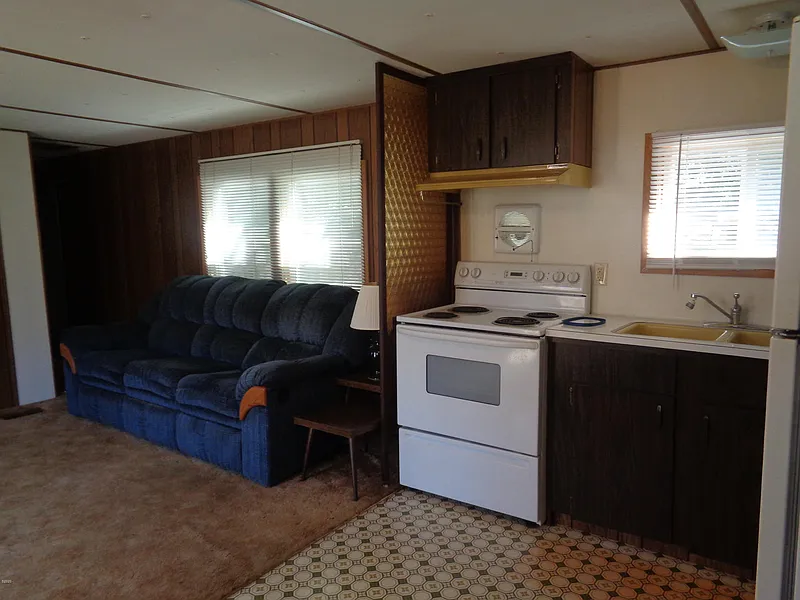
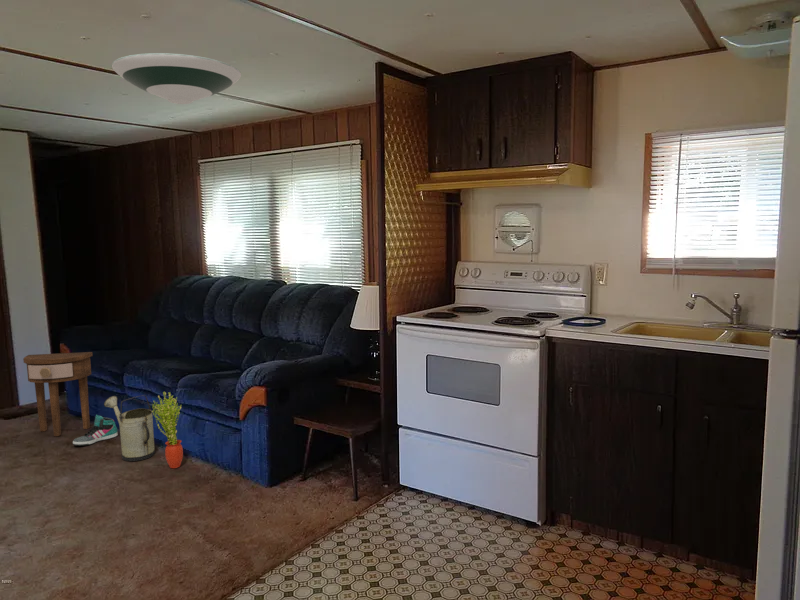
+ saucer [111,52,242,105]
+ sneaker [72,414,119,447]
+ side table [22,351,94,437]
+ watering can [103,394,156,462]
+ potted plant [151,391,184,469]
